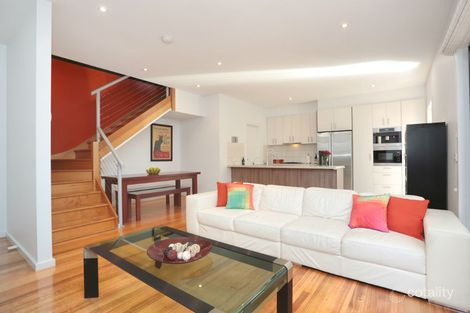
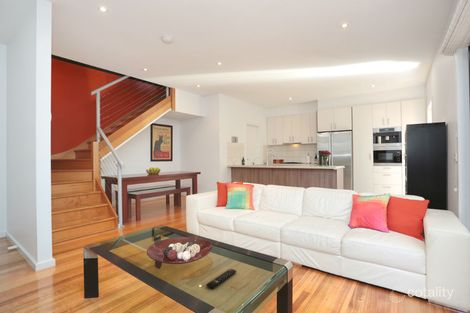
+ remote control [205,268,237,290]
